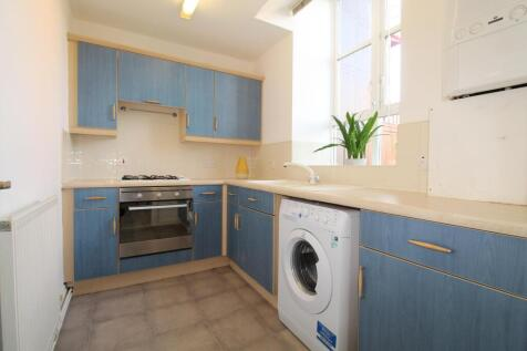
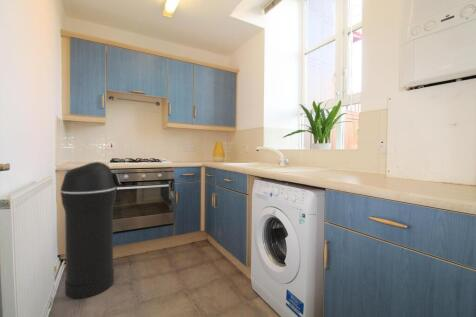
+ trash can [60,161,121,300]
